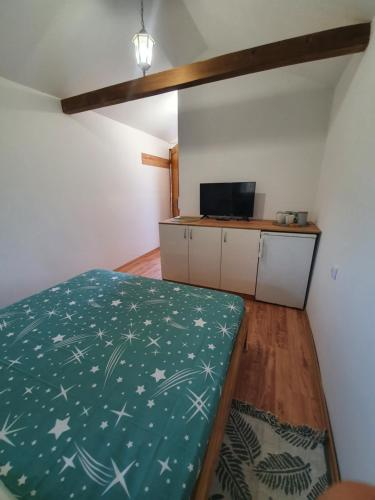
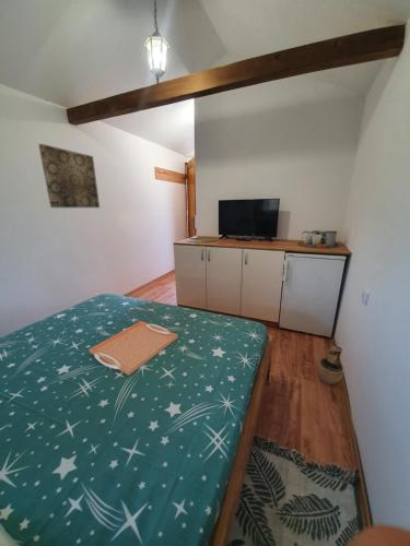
+ ceramic jug [316,345,344,385]
+ wall art [37,143,101,209]
+ serving tray [89,320,179,376]
